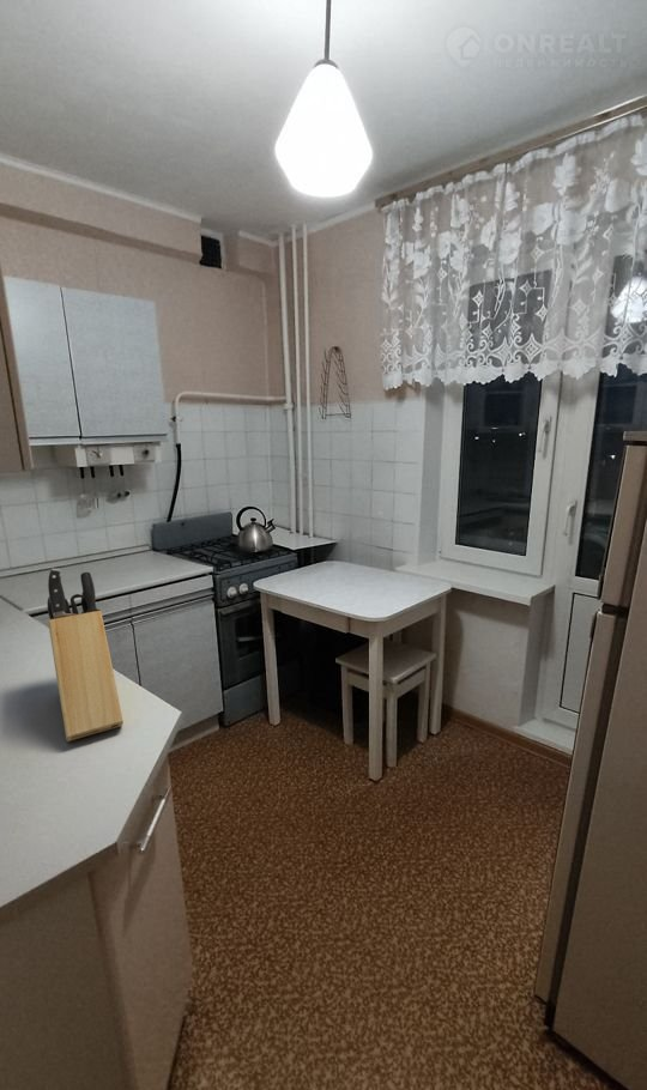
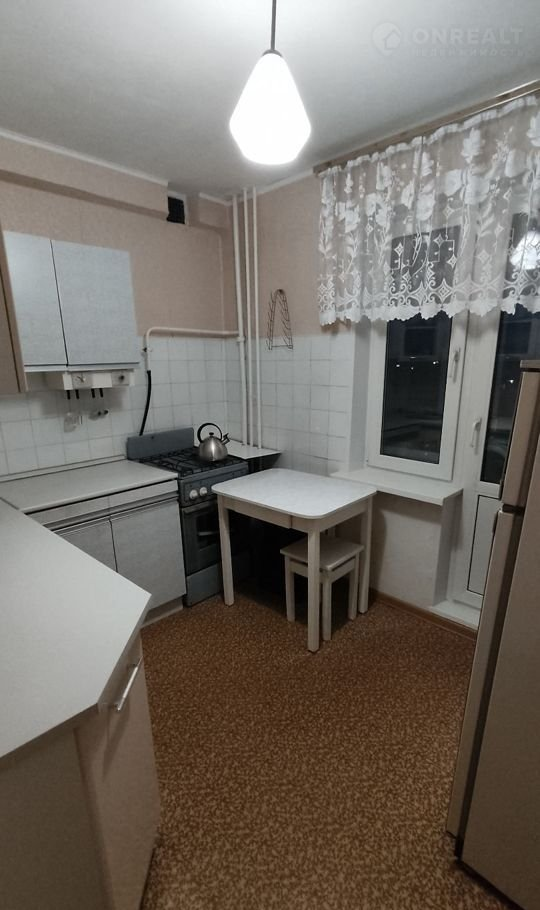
- knife block [47,568,125,743]
